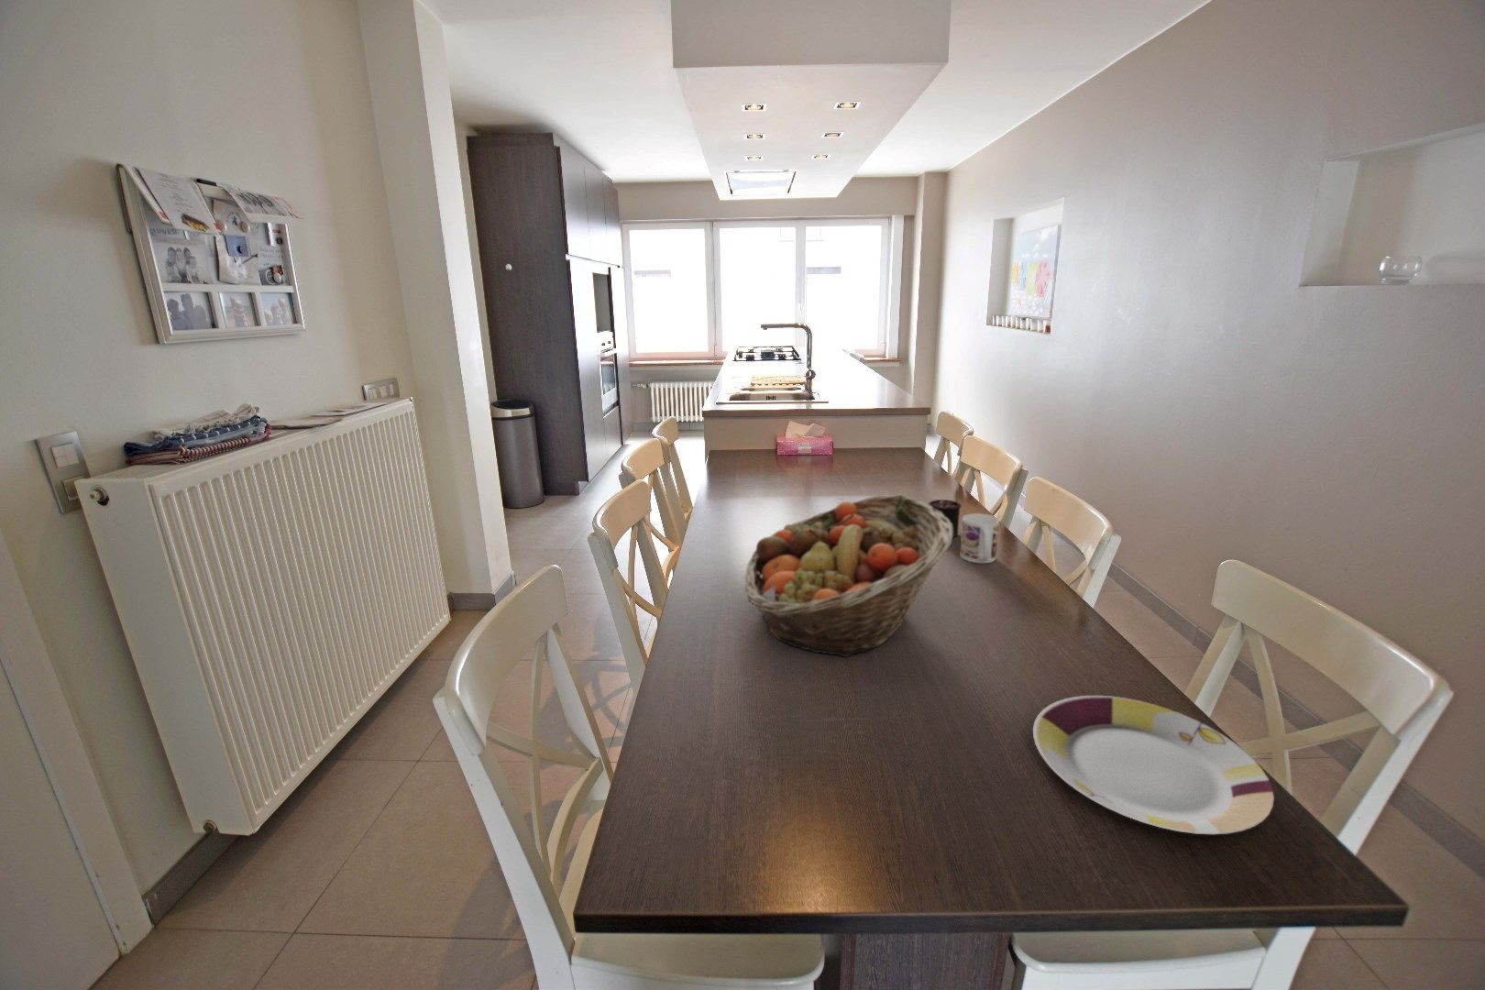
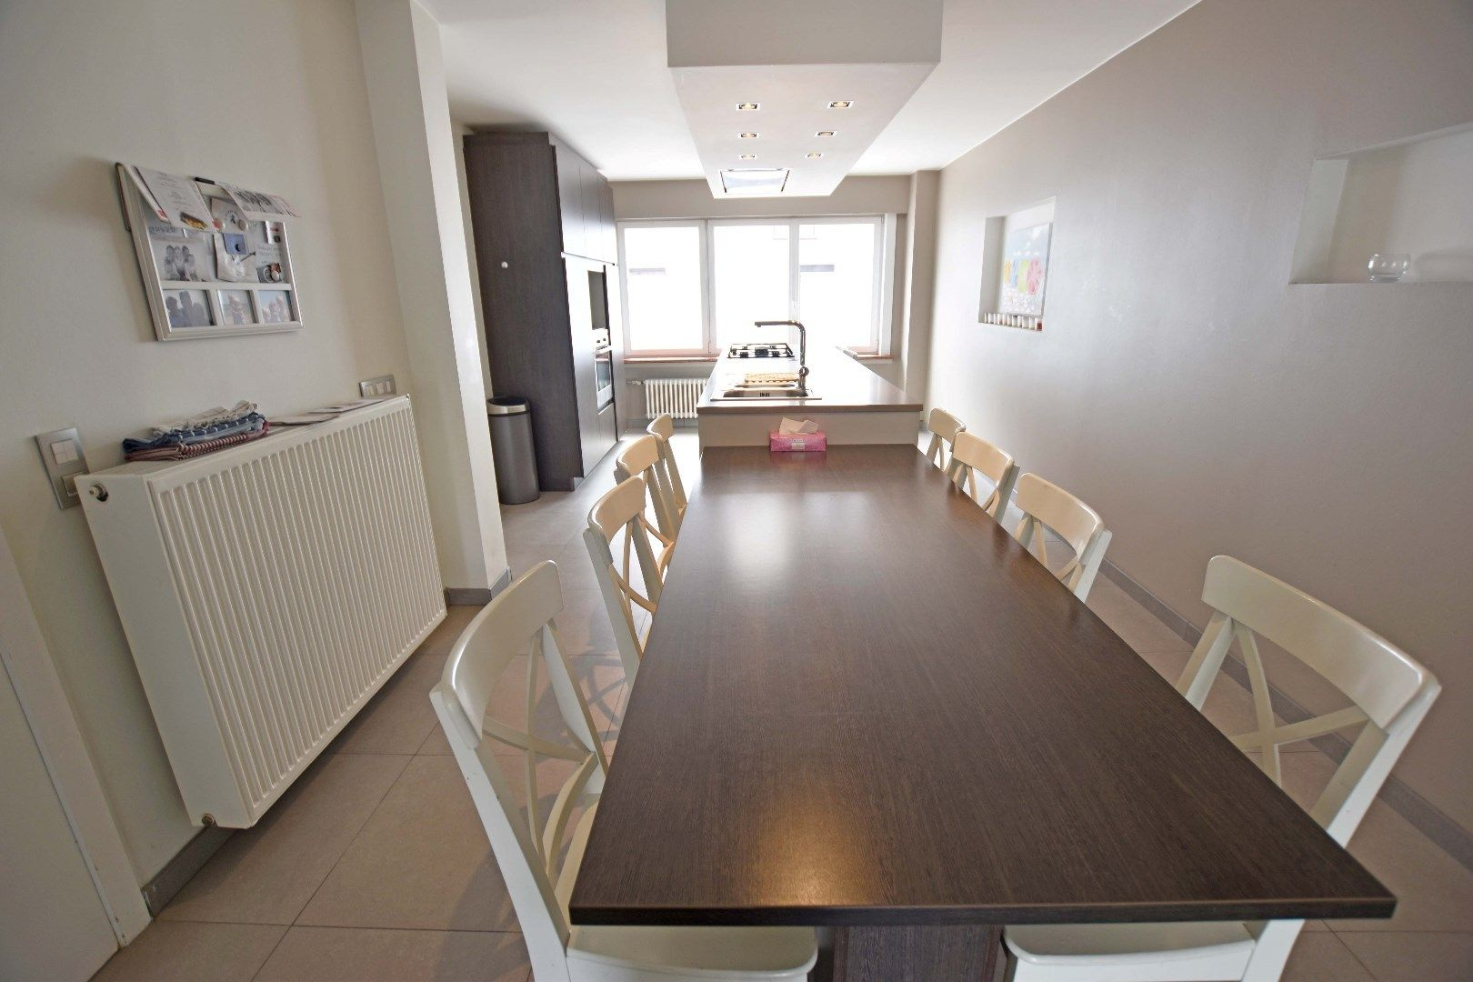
- mug [959,513,1000,564]
- plate [1032,695,1275,835]
- fruit basket [745,494,954,659]
- candle [928,489,962,538]
